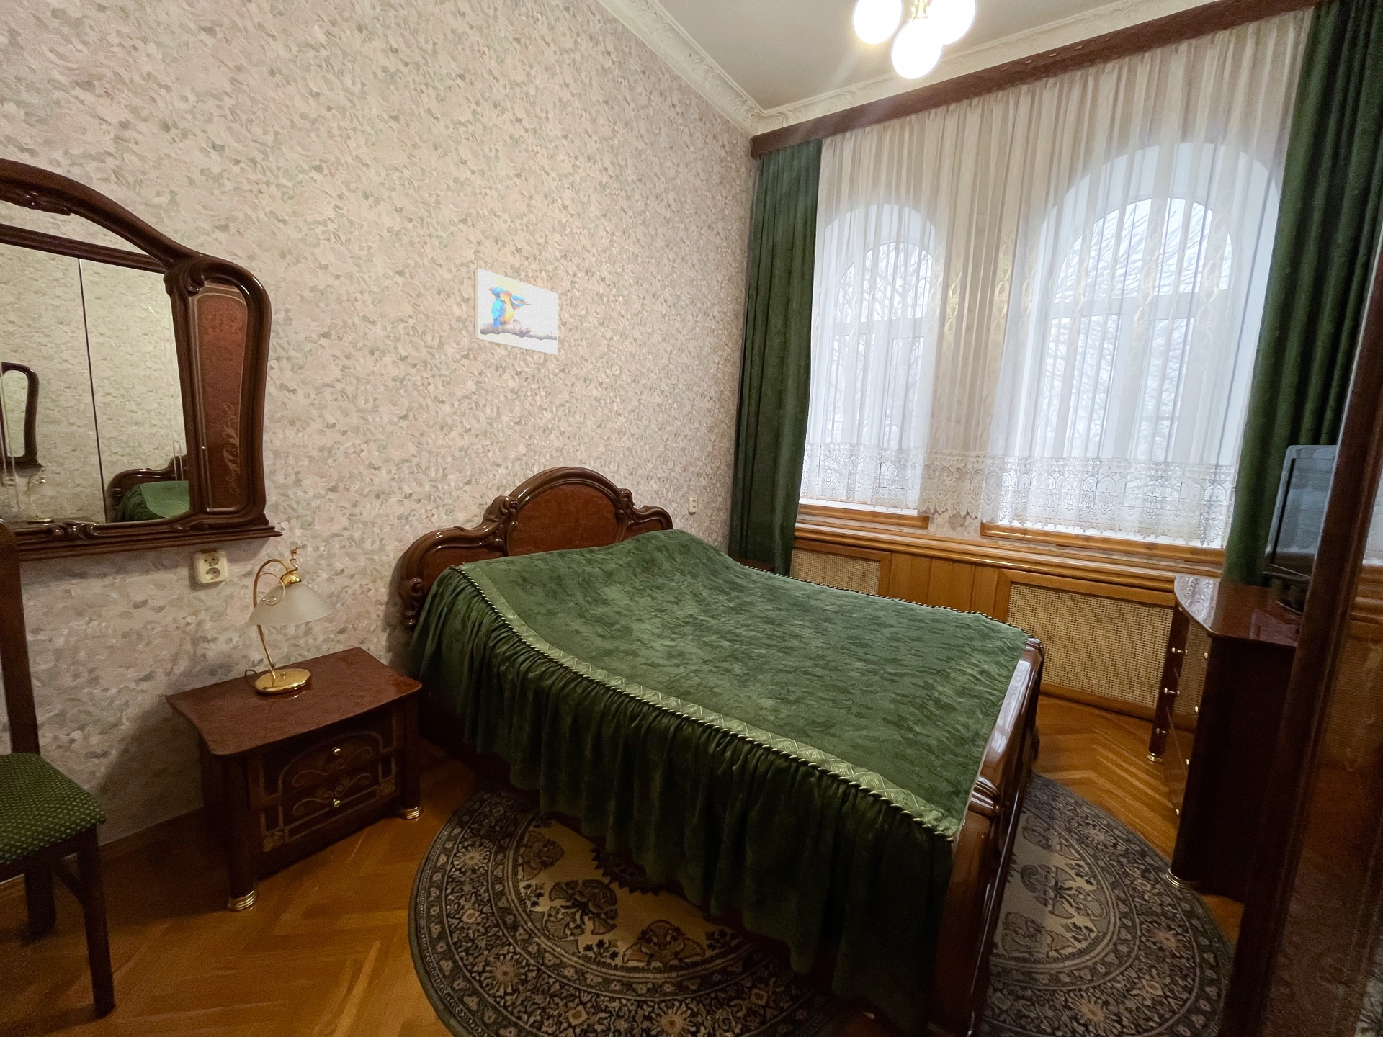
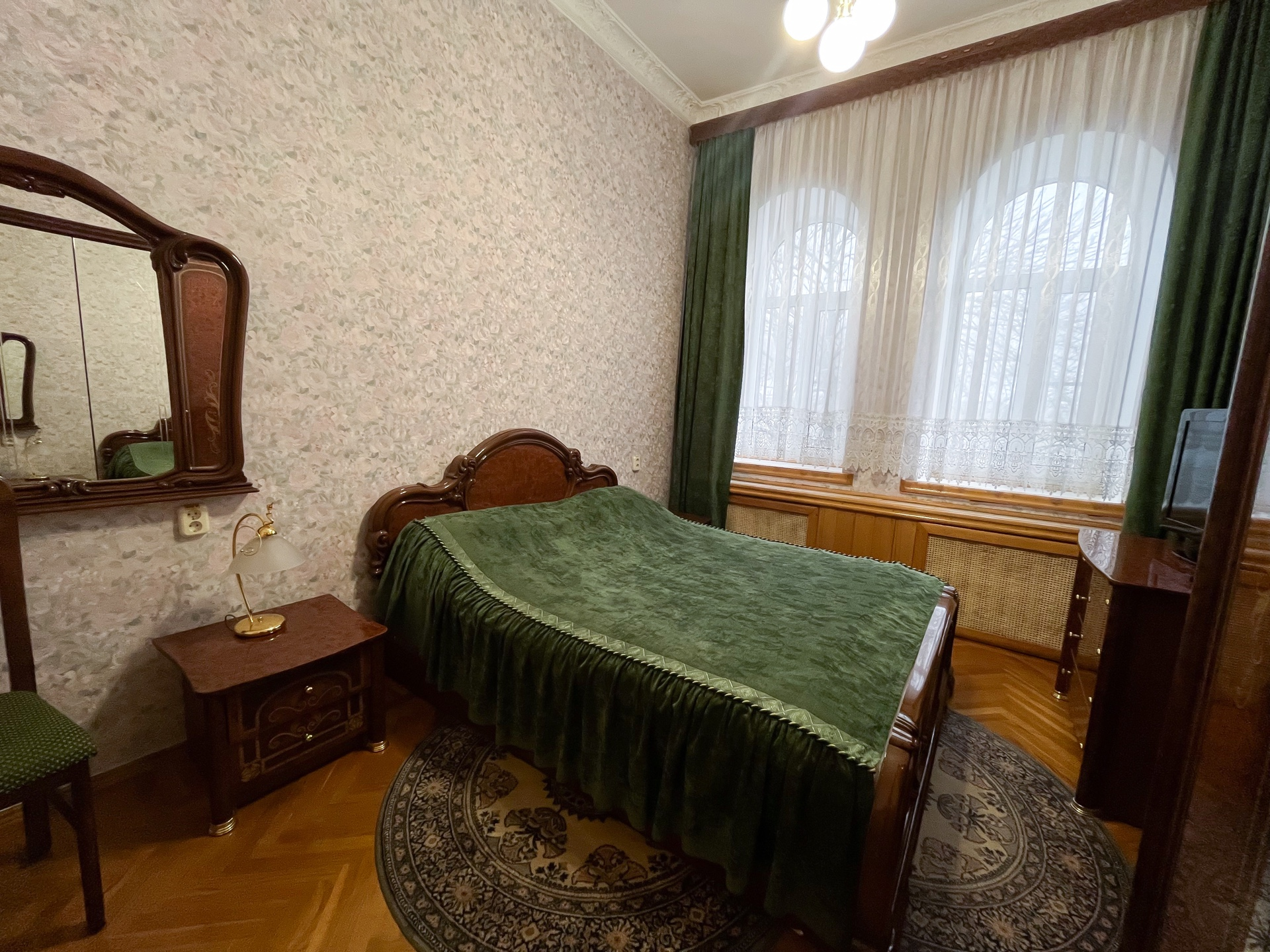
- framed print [474,268,559,356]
